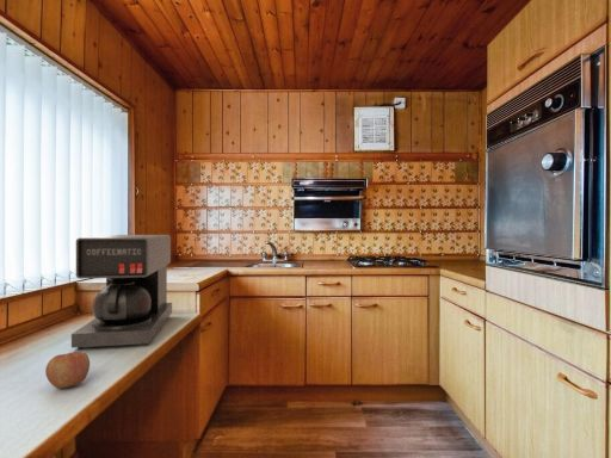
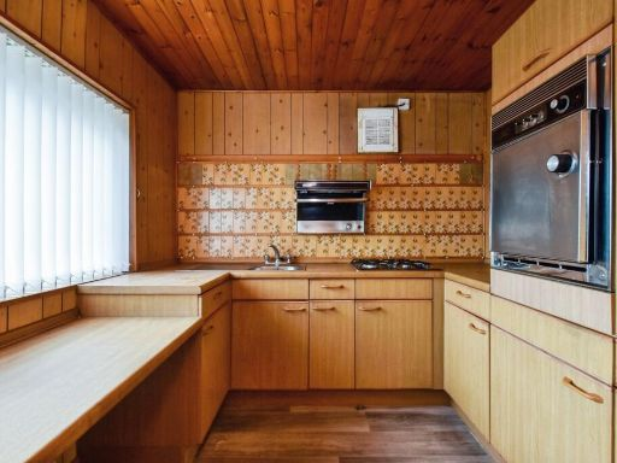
- coffee maker [70,234,173,351]
- apple [44,351,91,389]
